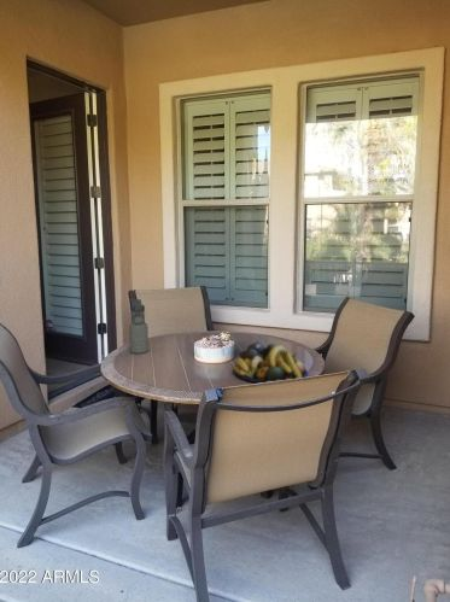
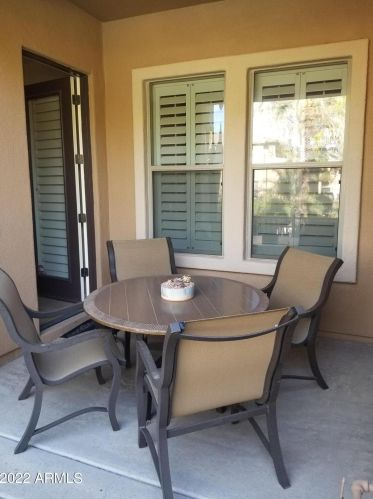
- fruit bowl [232,341,309,384]
- water bottle [128,298,150,355]
